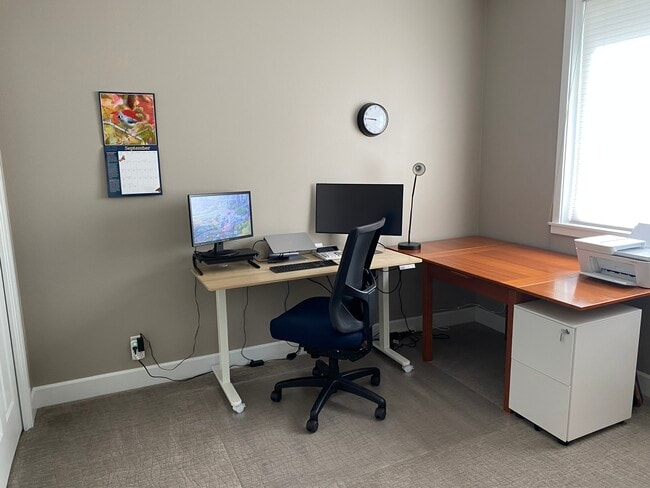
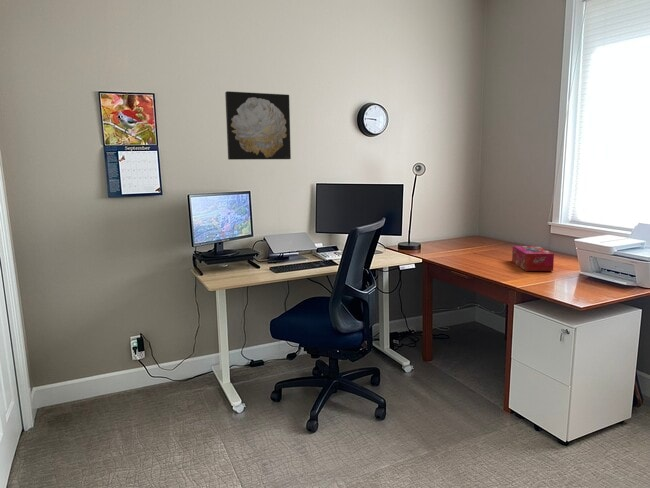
+ tissue box [511,245,555,272]
+ wall art [224,90,292,161]
